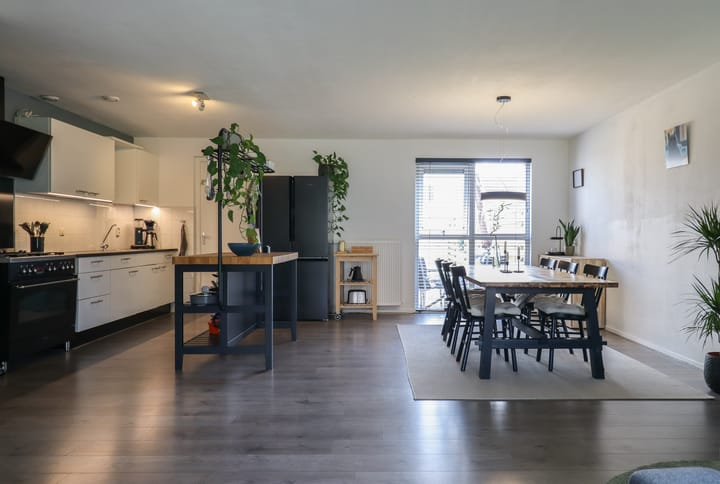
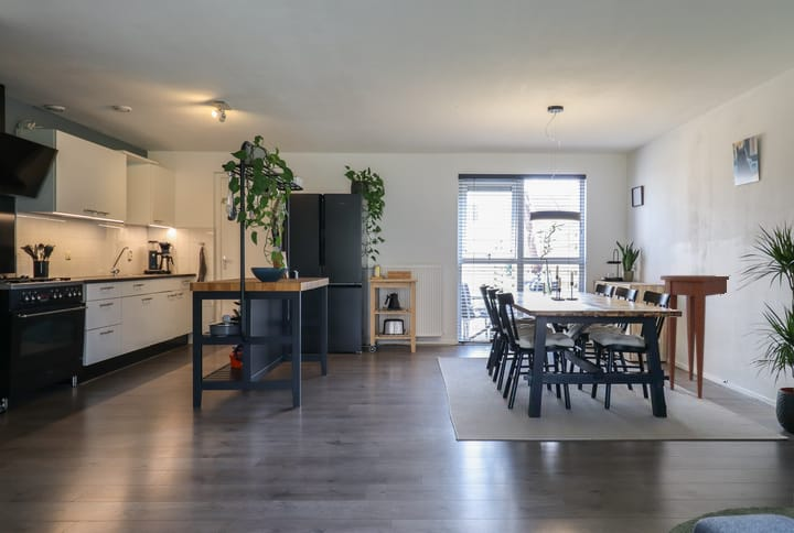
+ console table [659,274,730,400]
